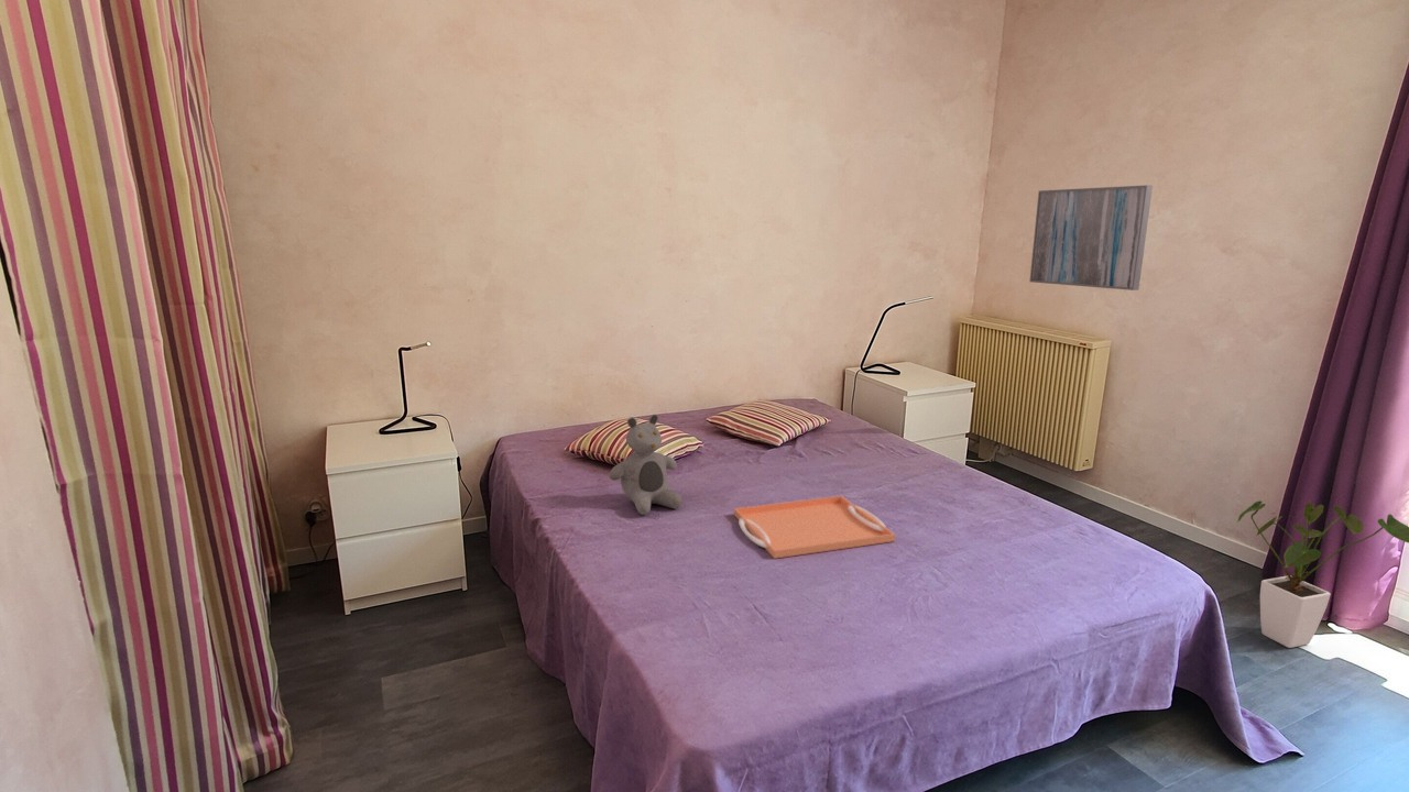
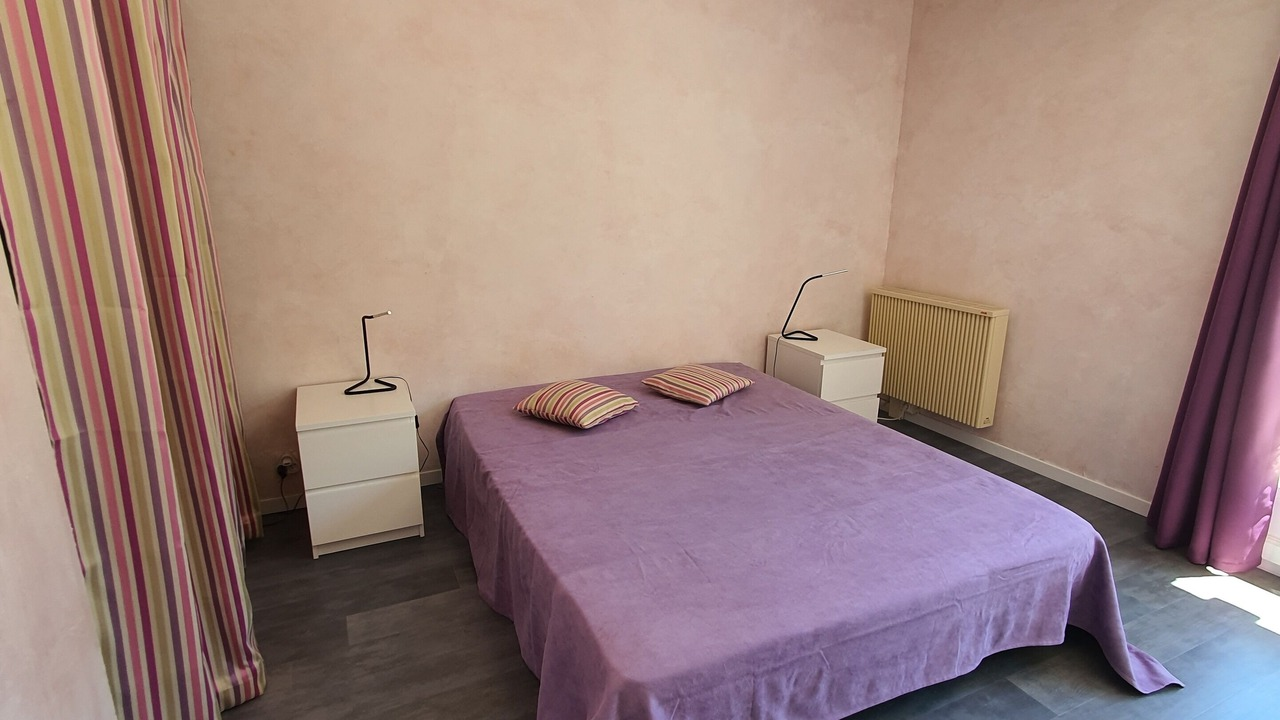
- teddy bear [608,414,682,516]
- house plant [1235,499,1409,649]
- serving tray [733,495,896,560]
- wall art [1029,184,1154,292]
